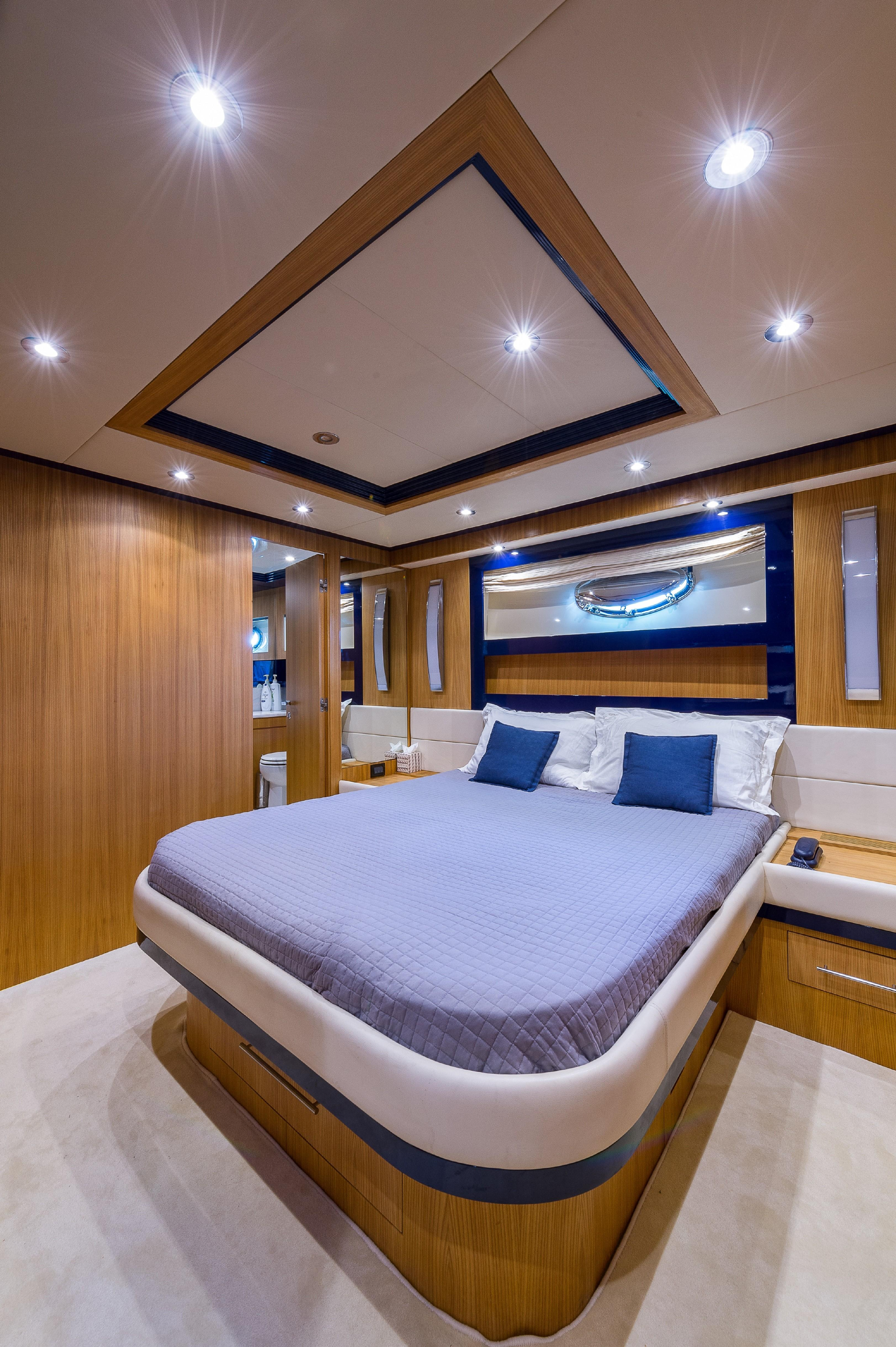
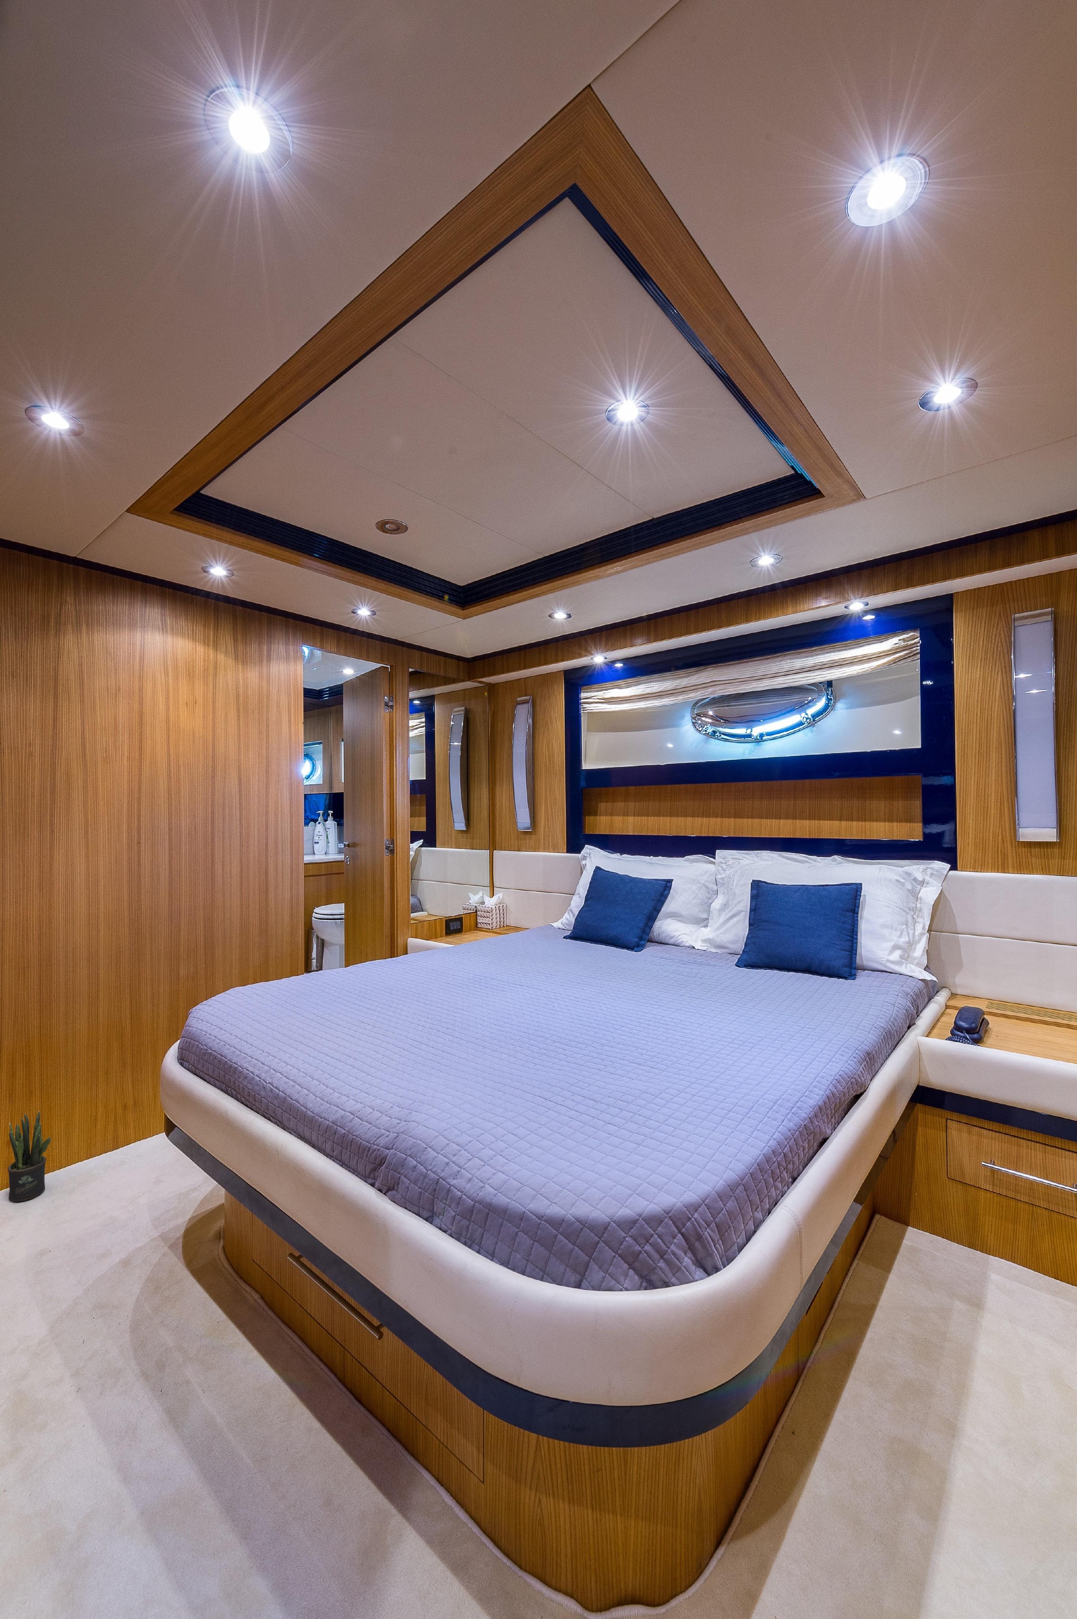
+ potted plant [7,1111,52,1202]
